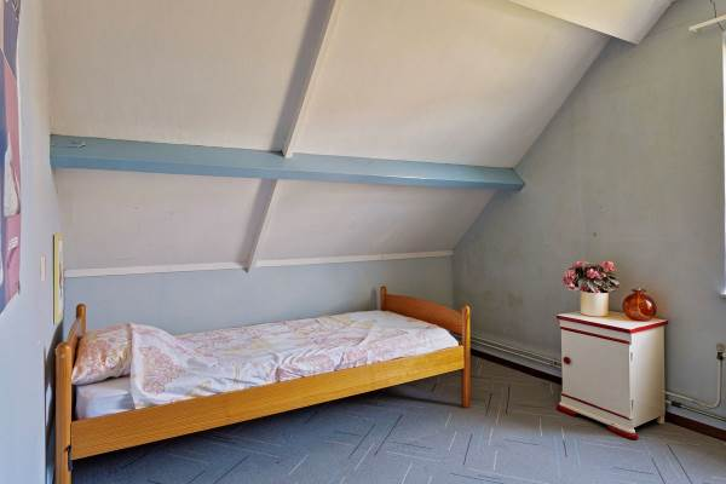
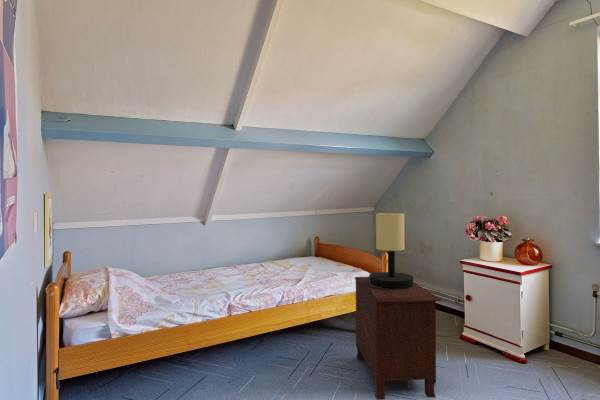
+ nightstand [354,276,443,400]
+ table lamp [368,212,414,289]
